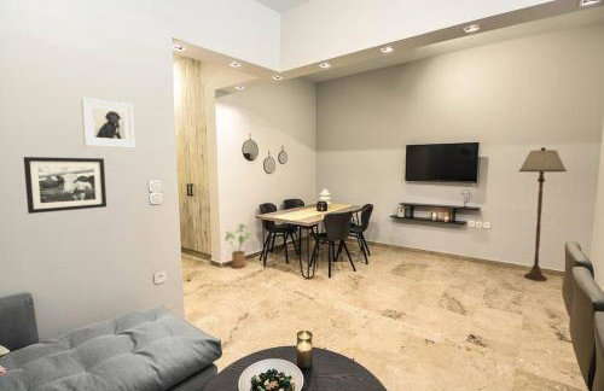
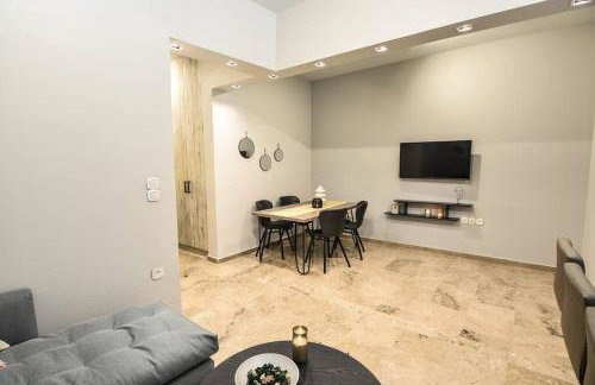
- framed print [80,97,137,148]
- picture frame [23,156,108,215]
- house plant [225,223,254,269]
- floor lamp [518,146,568,282]
